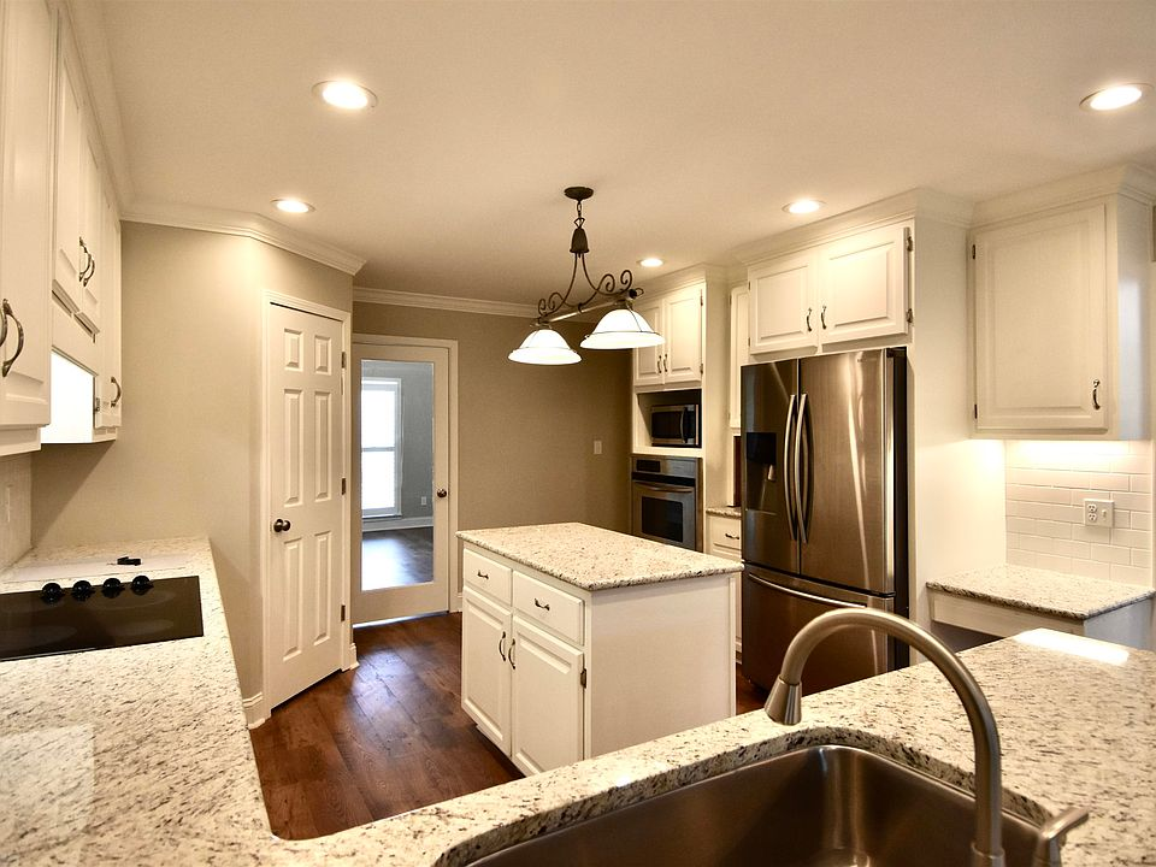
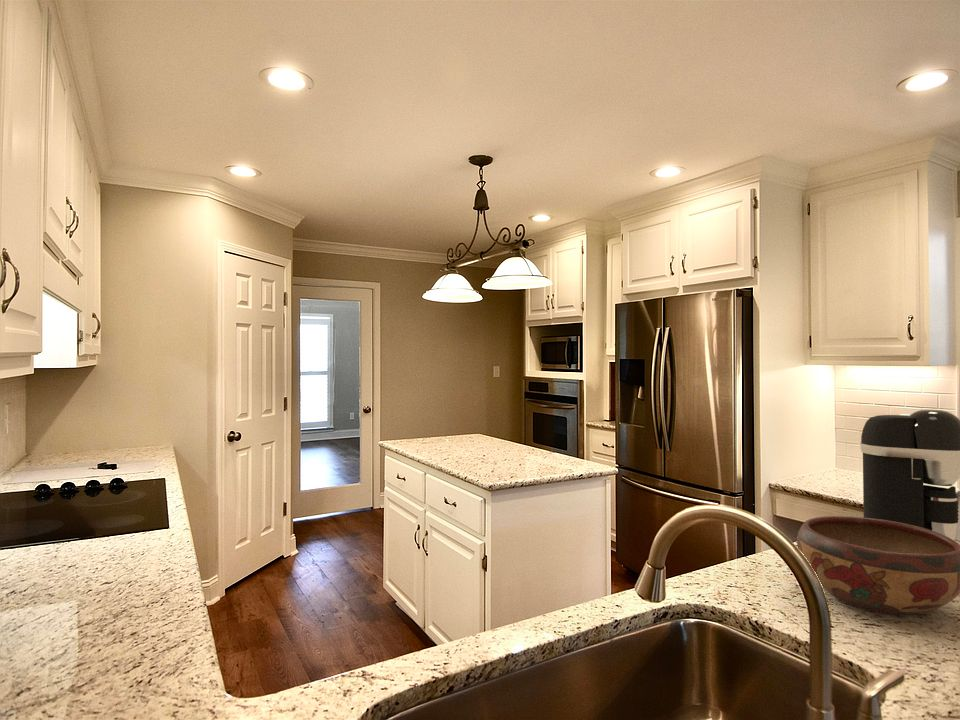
+ decorative bowl [796,515,960,617]
+ coffee maker [859,409,960,544]
